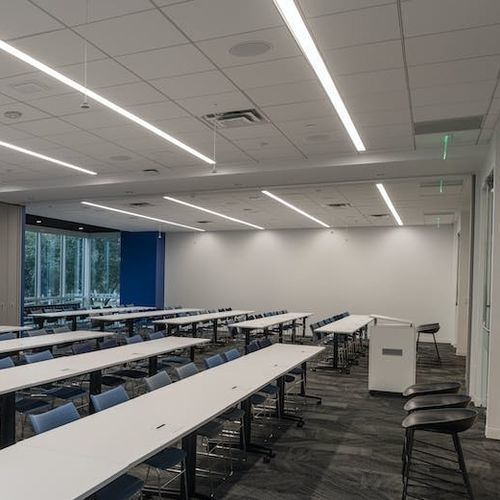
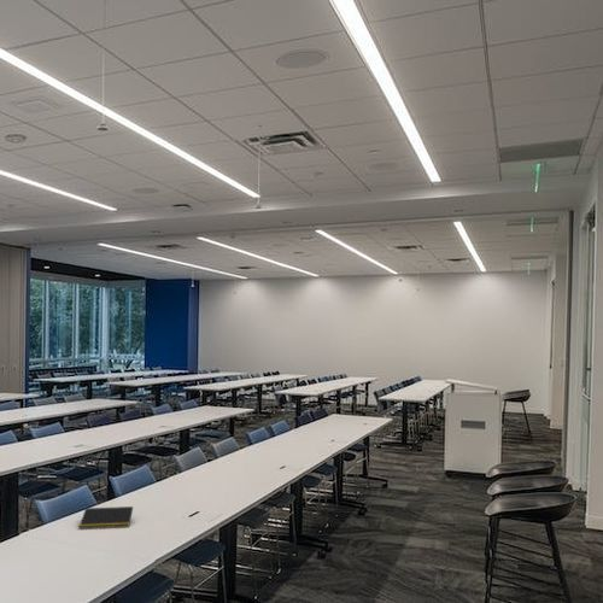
+ notepad [77,505,134,531]
